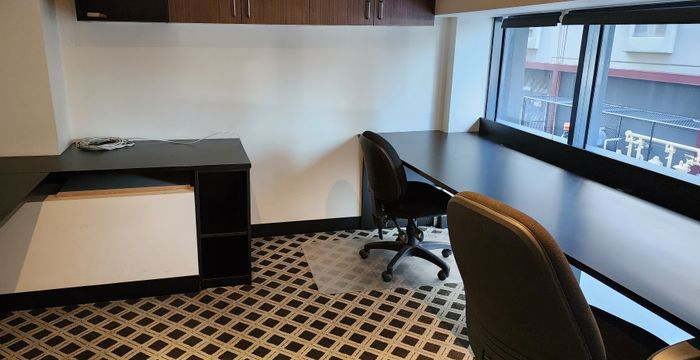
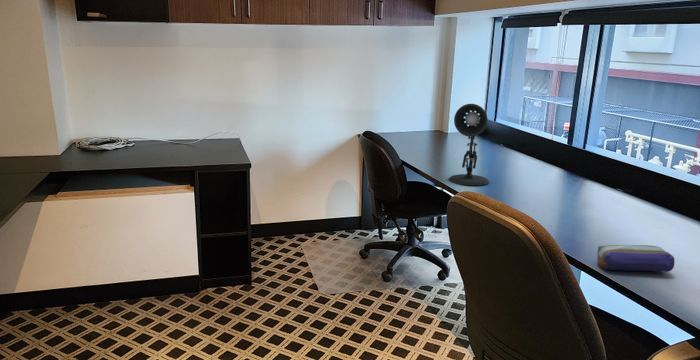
+ pencil case [596,244,675,273]
+ desk lamp [448,103,490,186]
